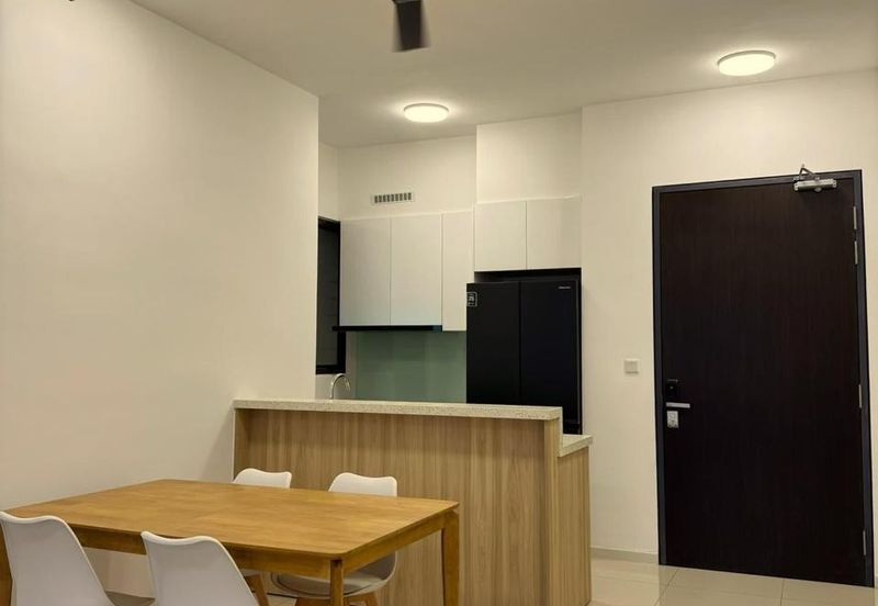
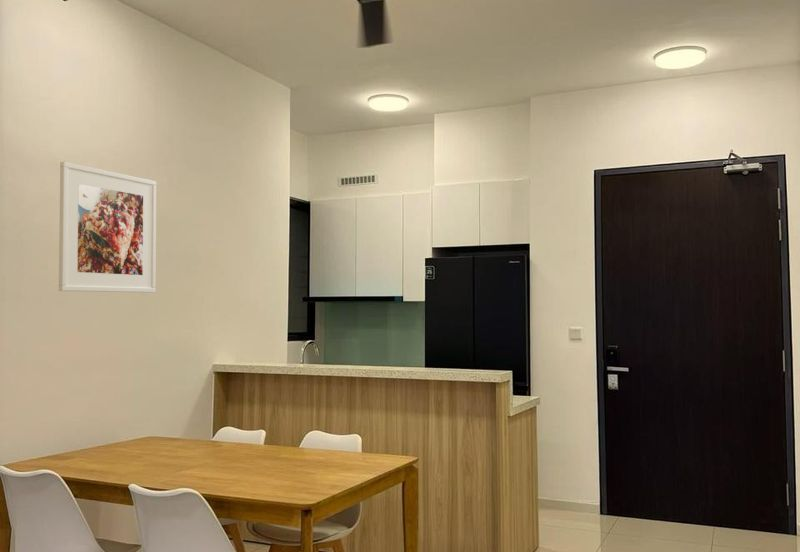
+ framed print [58,161,157,294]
